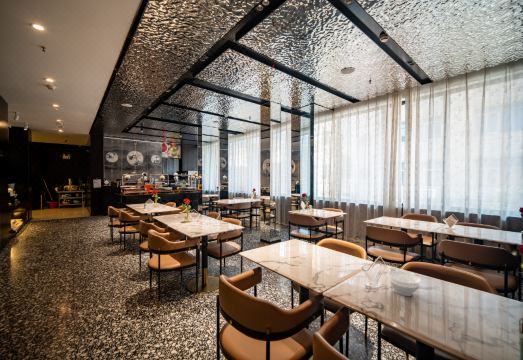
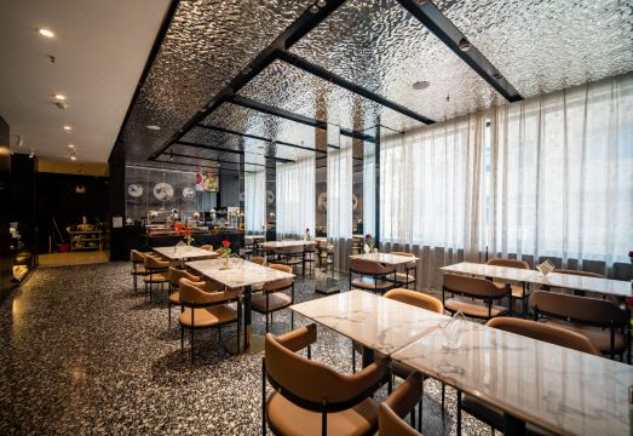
- bowl [386,270,422,297]
